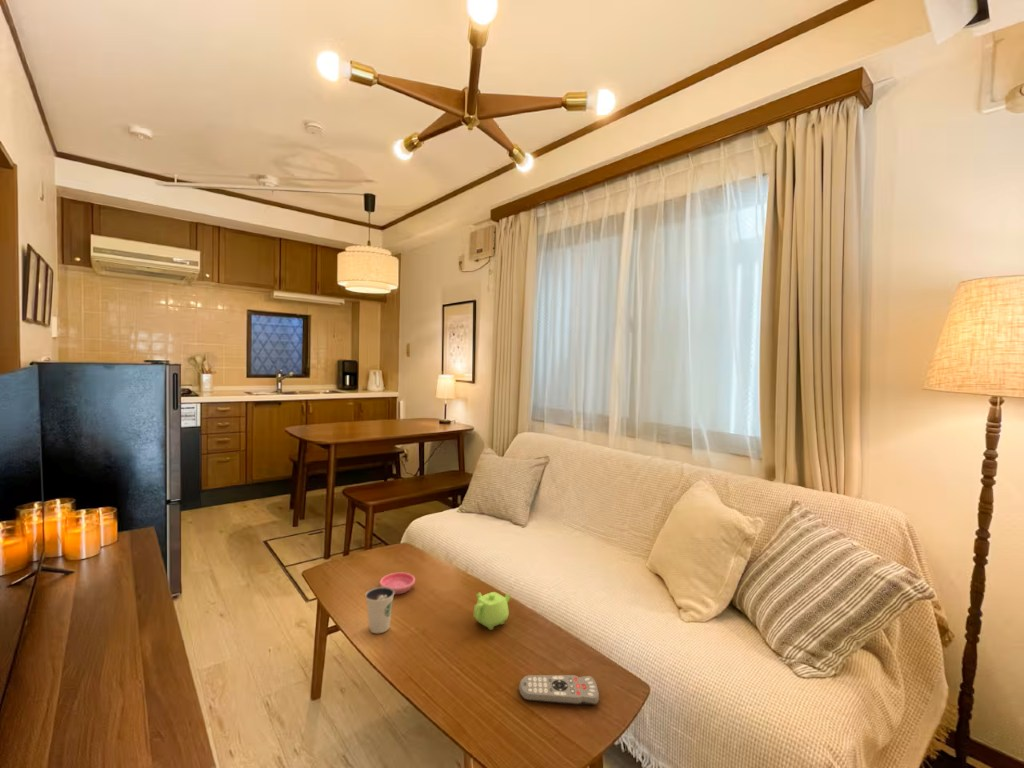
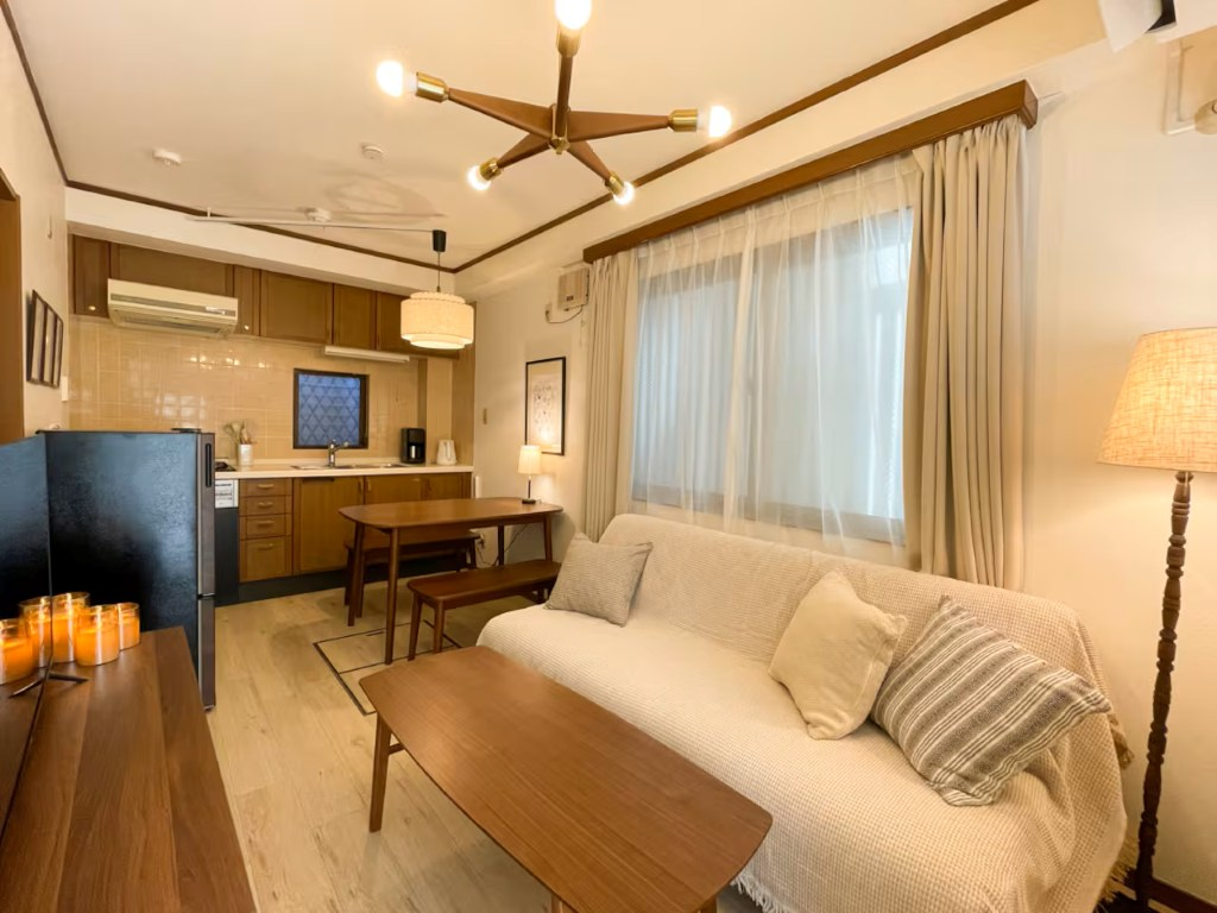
- dixie cup [364,586,395,634]
- remote control [518,674,600,706]
- saucer [379,571,416,595]
- teapot [472,591,512,631]
